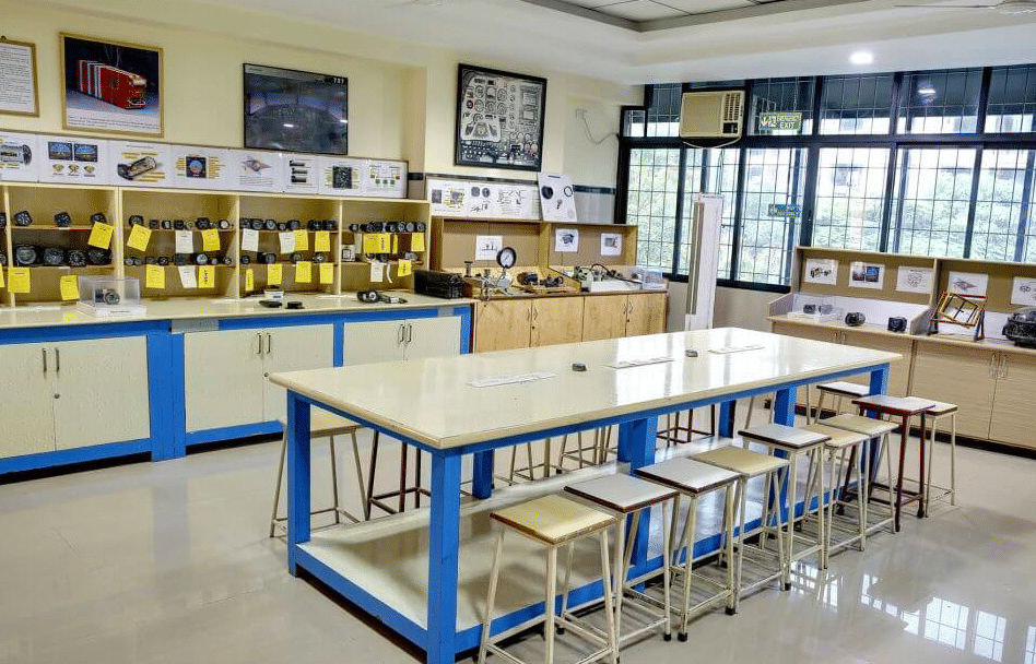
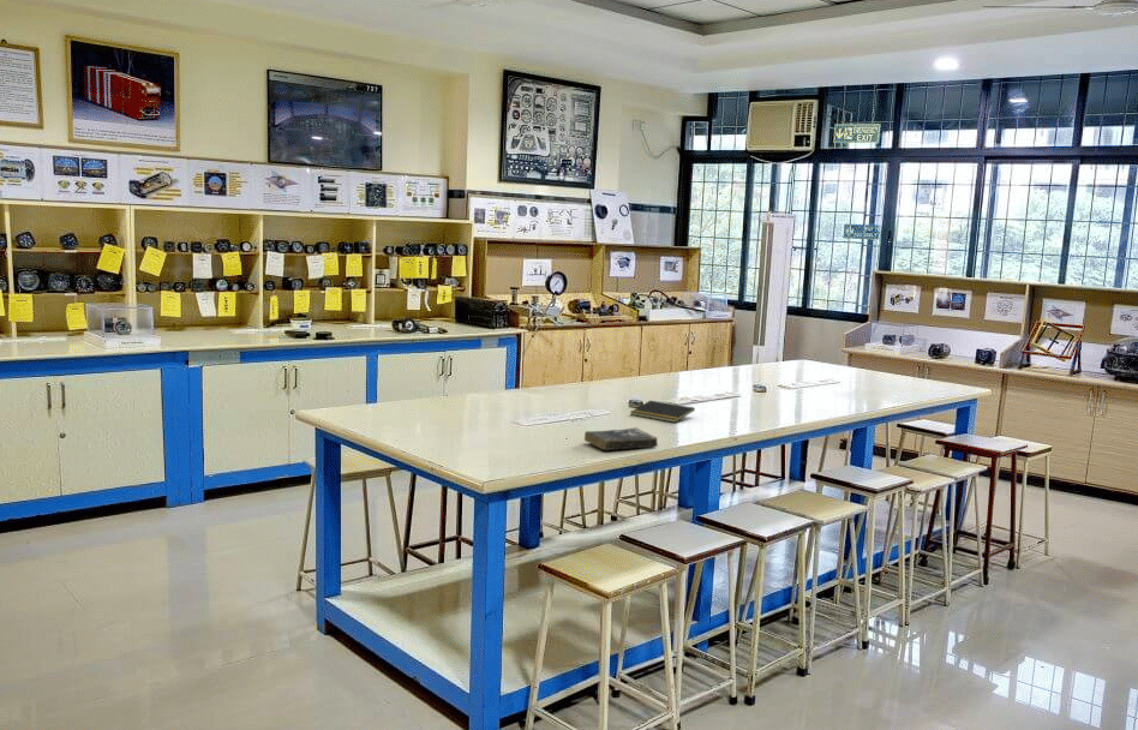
+ book [583,426,659,451]
+ notepad [630,400,696,424]
